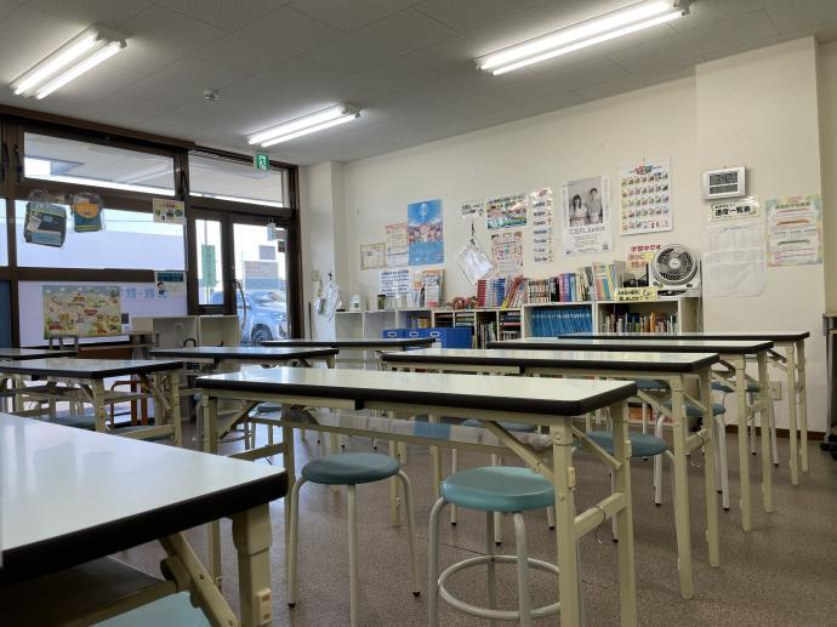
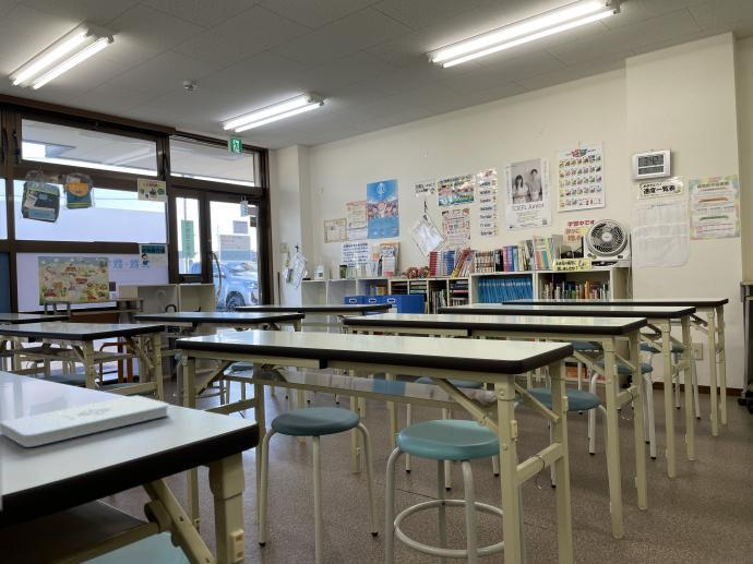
+ notepad [0,395,170,448]
